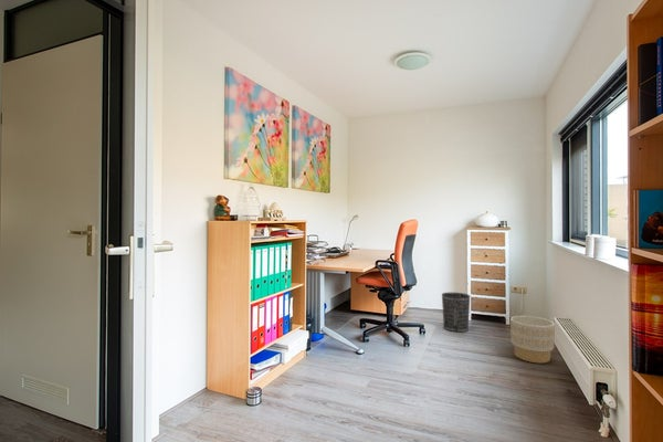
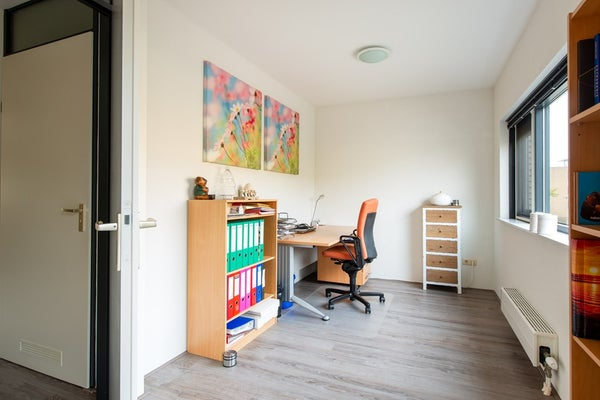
- planter [509,315,556,365]
- wastebasket [441,292,471,333]
